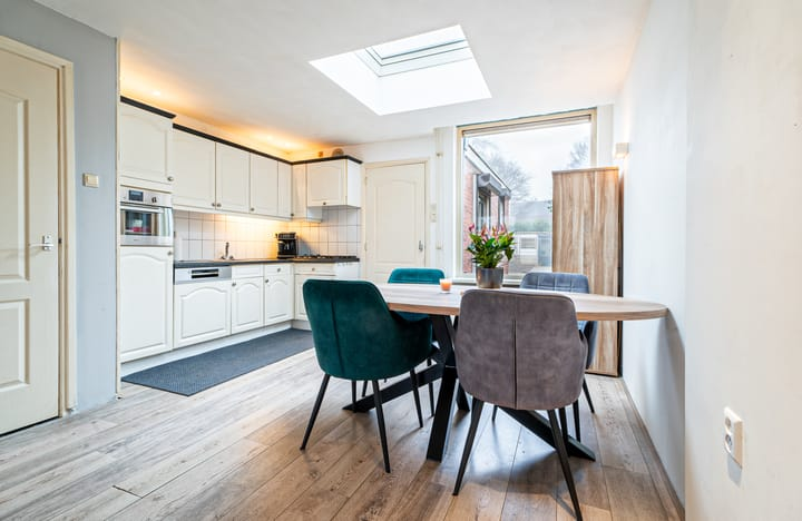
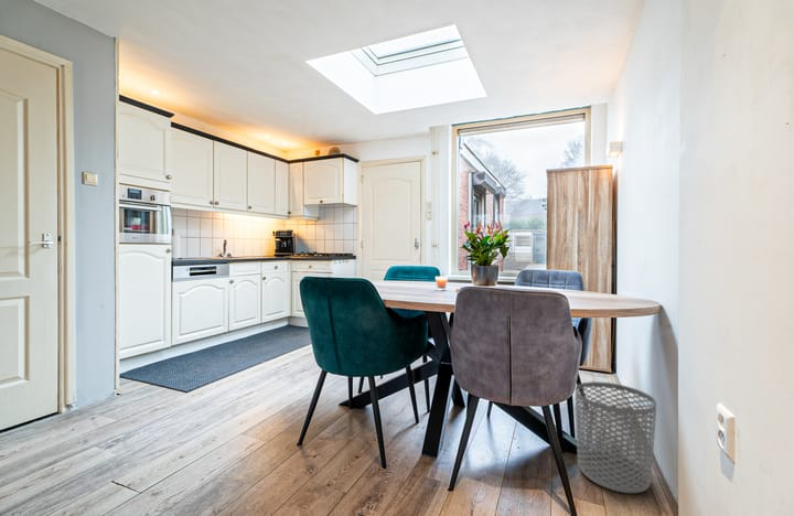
+ waste bin [575,380,657,494]
